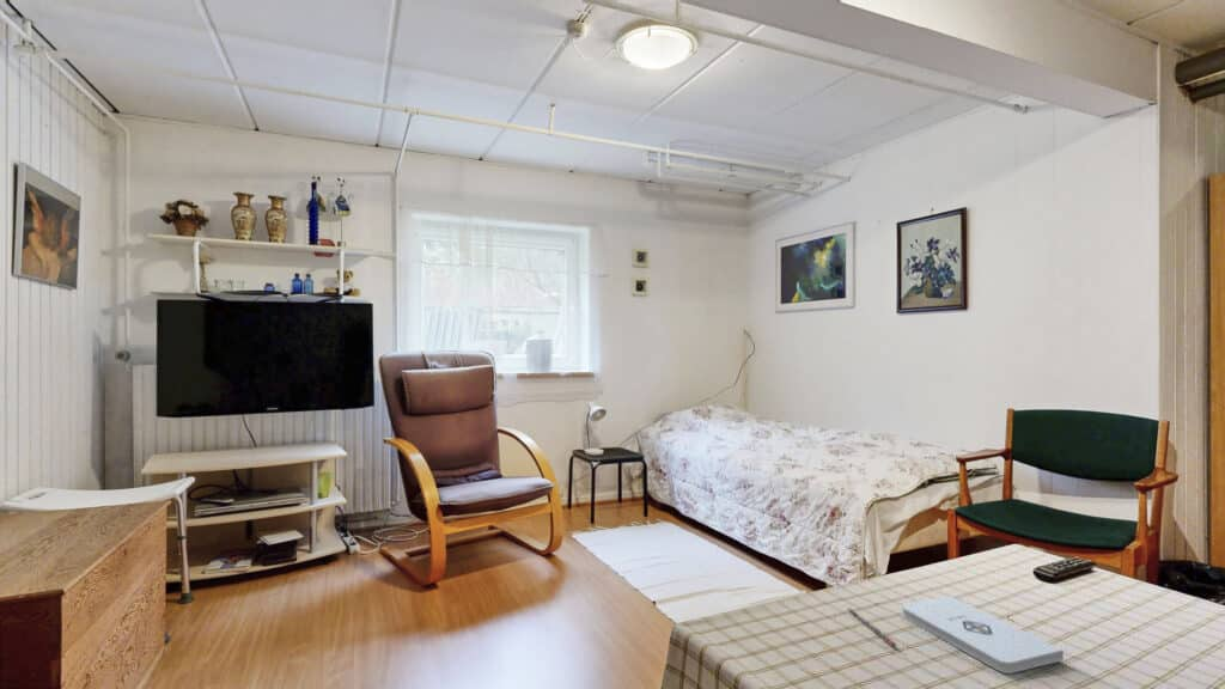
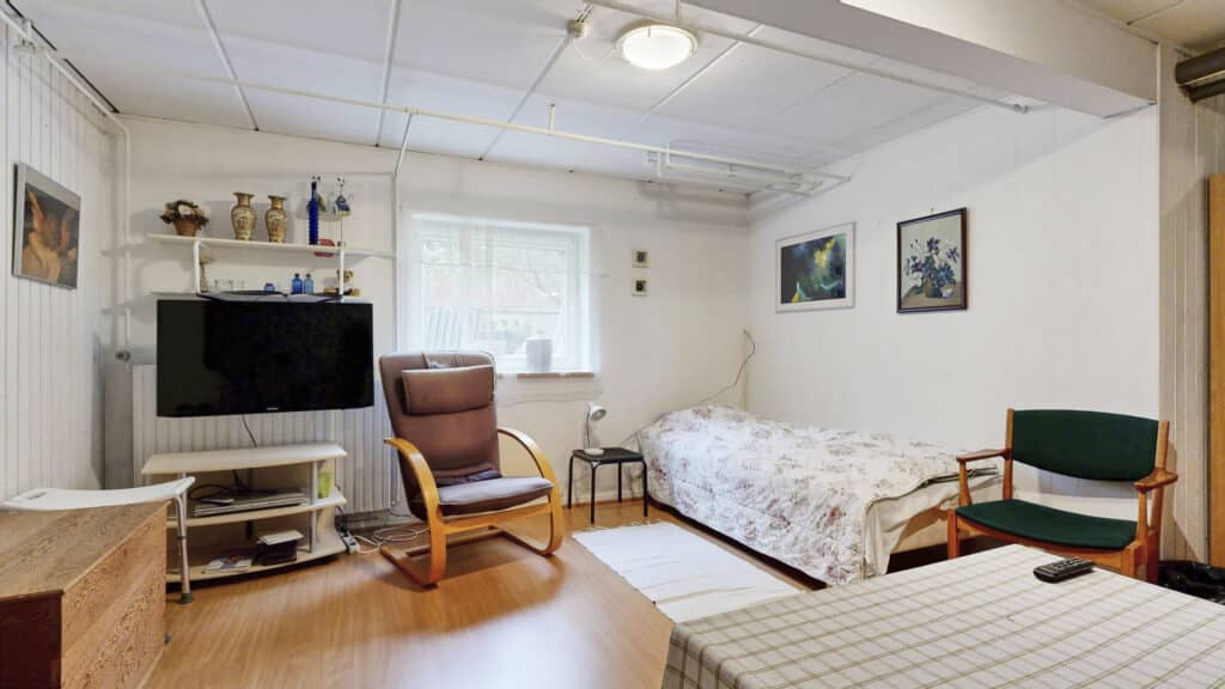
- notepad [901,595,1065,675]
- pen [847,606,898,648]
